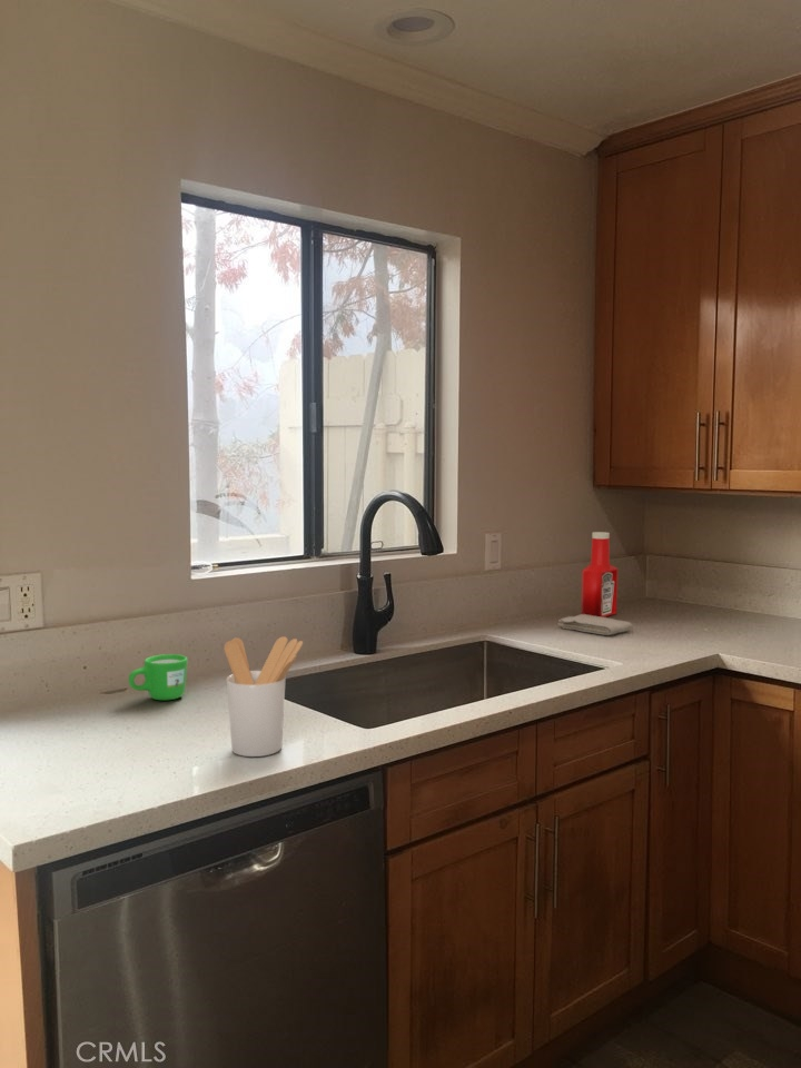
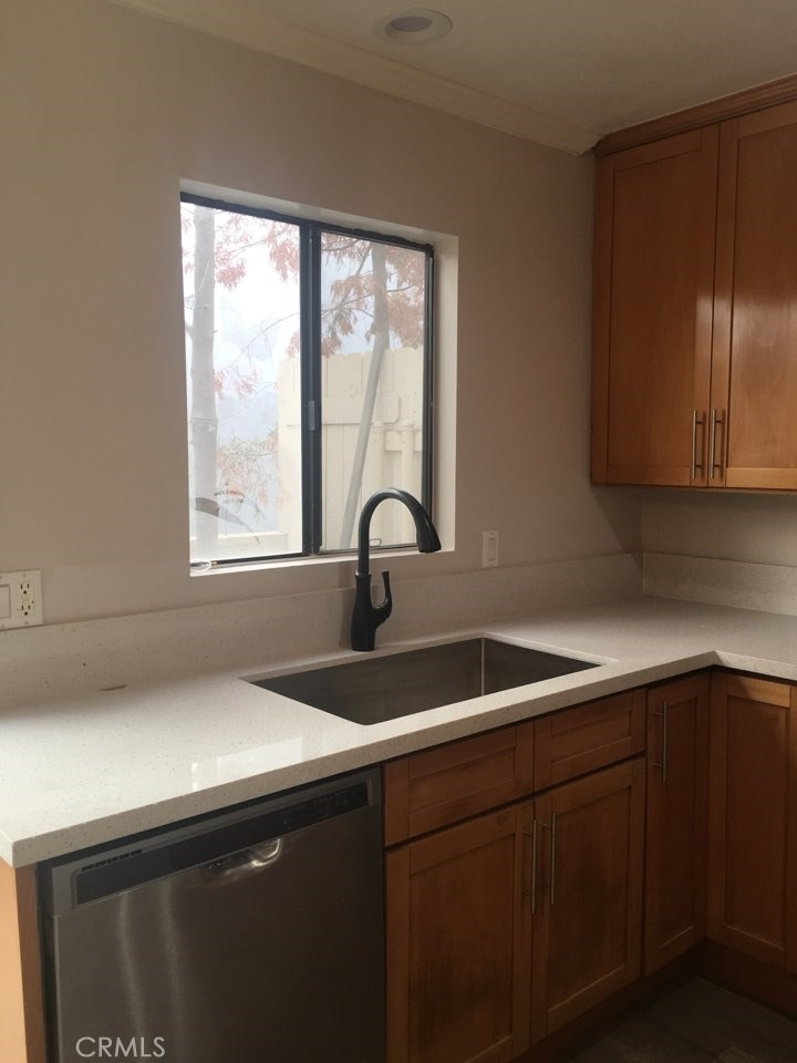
- utensil holder [222,635,304,758]
- soap bottle [581,531,619,617]
- washcloth [557,613,634,636]
- mug [127,653,189,701]
